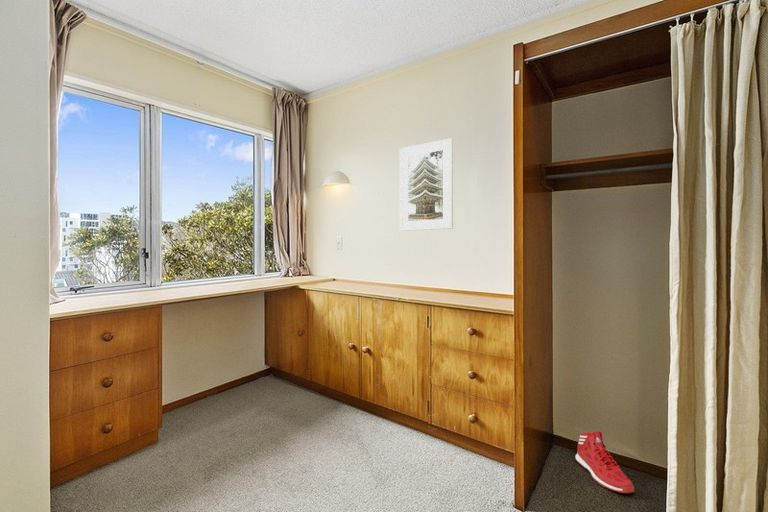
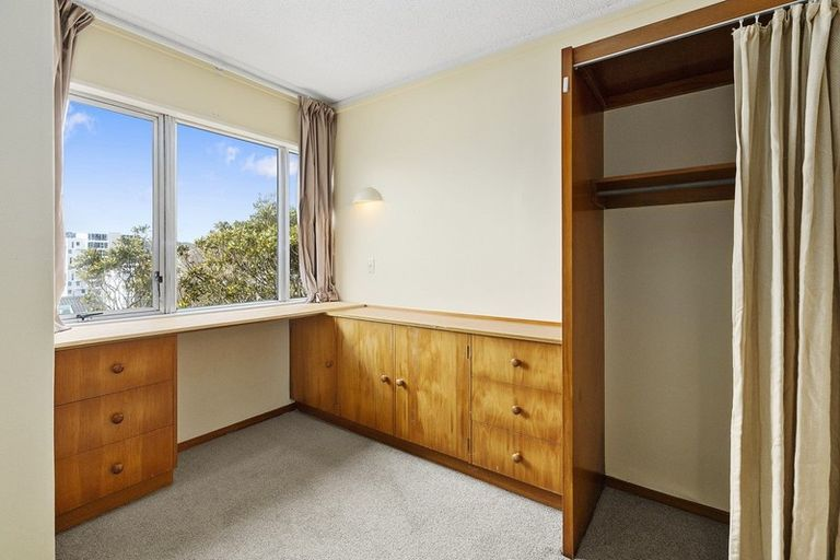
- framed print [399,137,454,232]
- sneaker [574,430,635,494]
